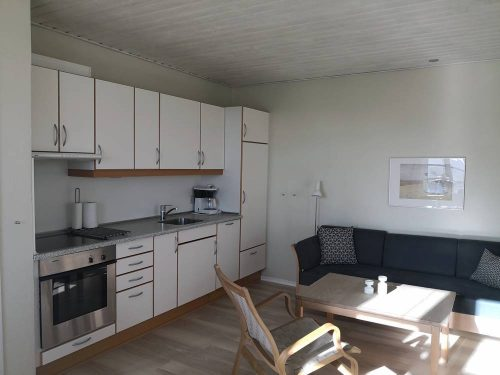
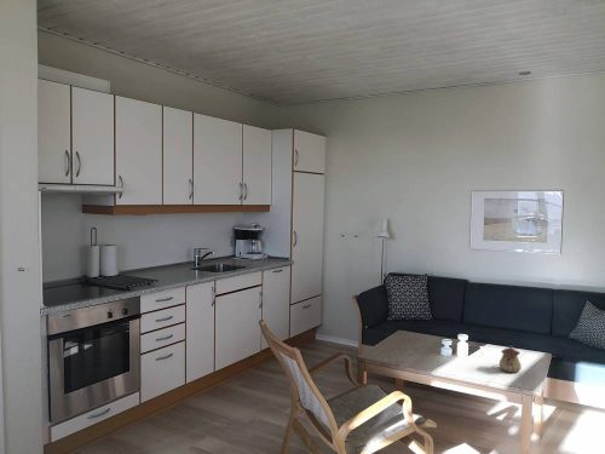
+ teapot [499,344,523,374]
